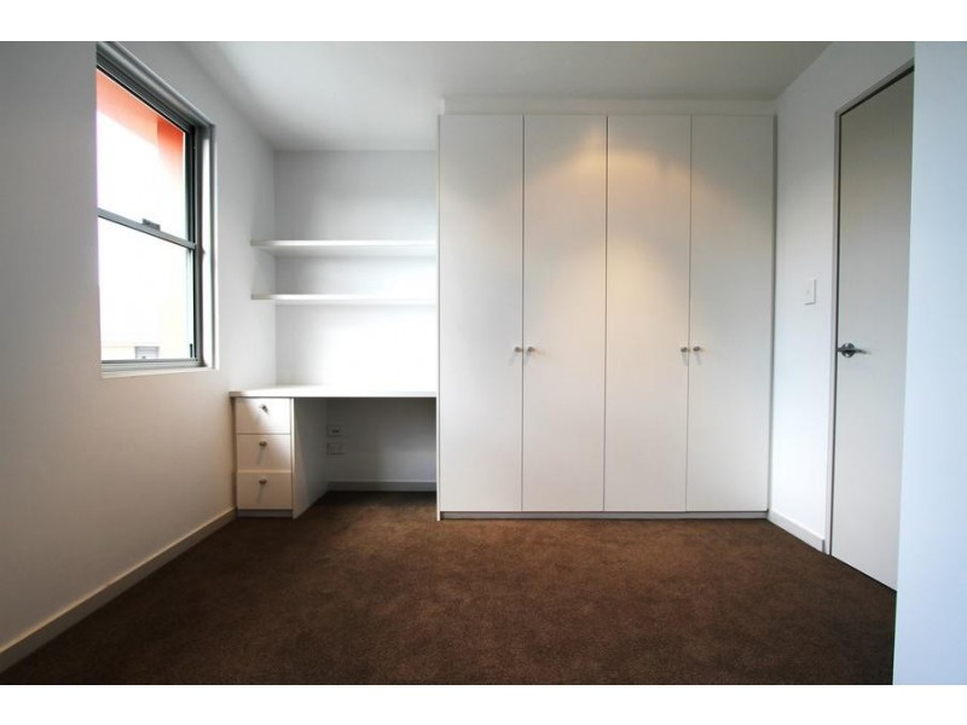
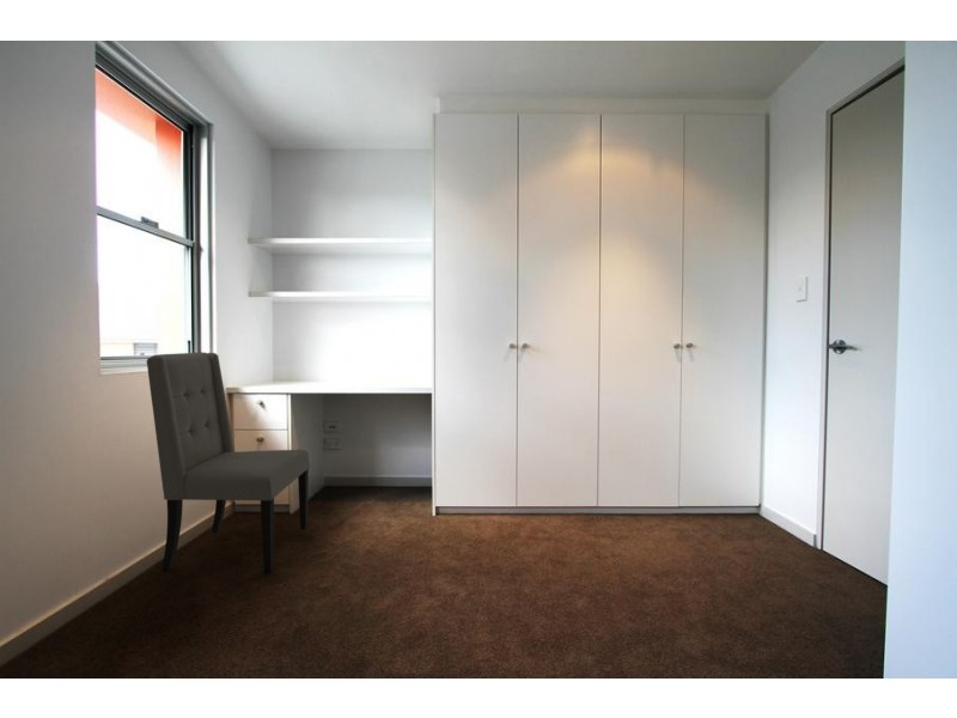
+ chair [146,351,311,573]
